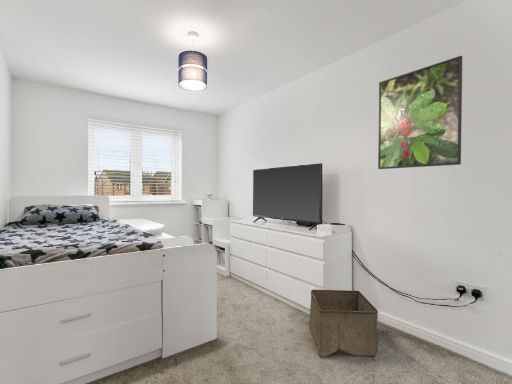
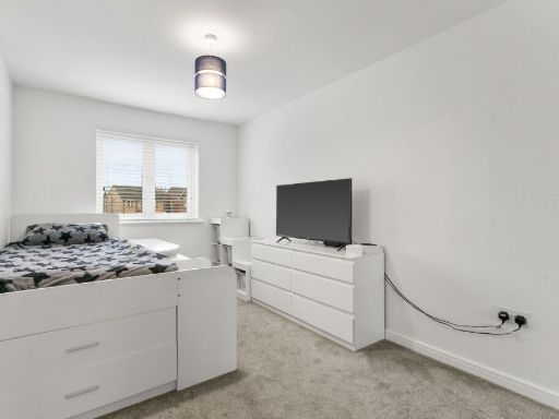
- storage bin [308,289,379,359]
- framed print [377,55,463,170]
